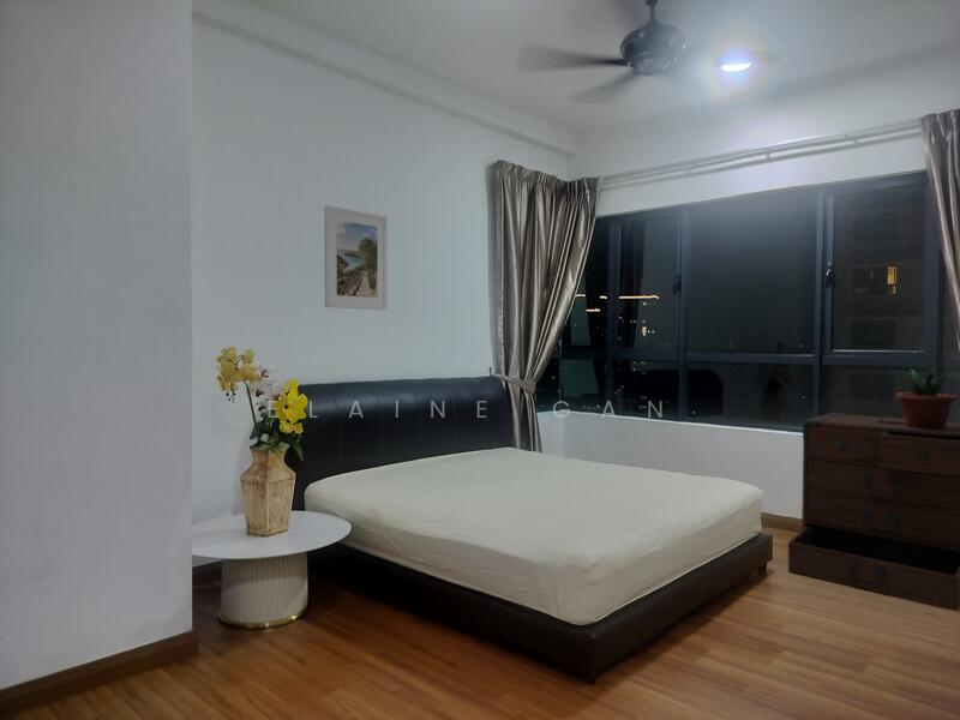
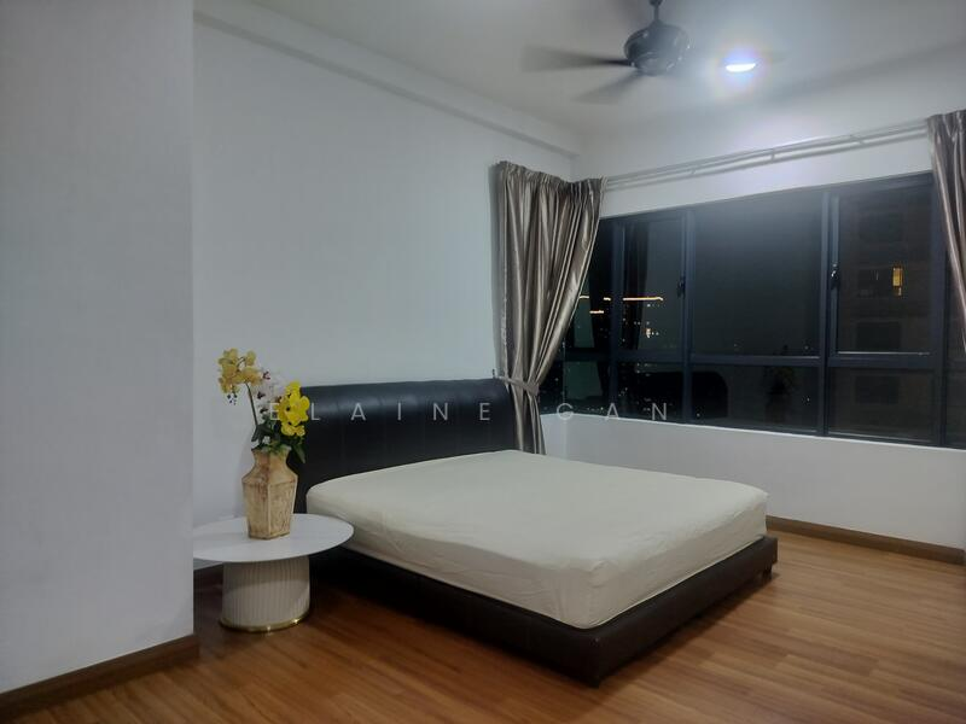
- potted plant [889,368,959,430]
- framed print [323,204,388,311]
- dresser [787,412,960,612]
